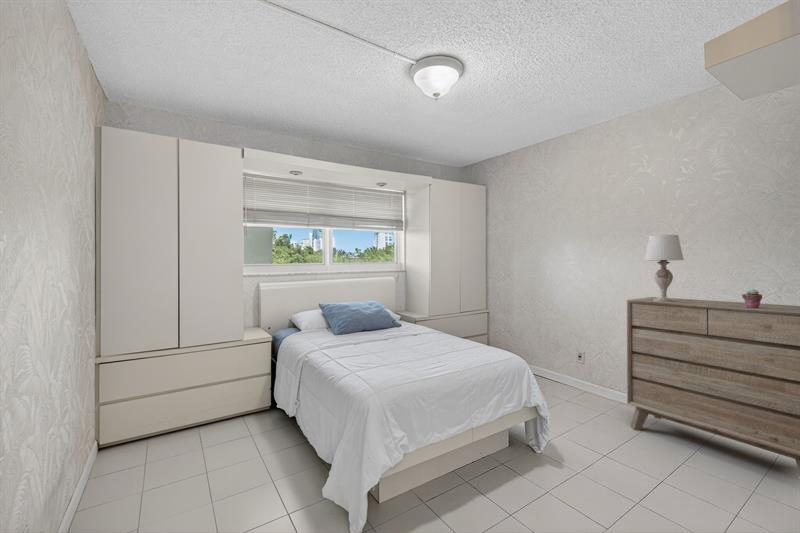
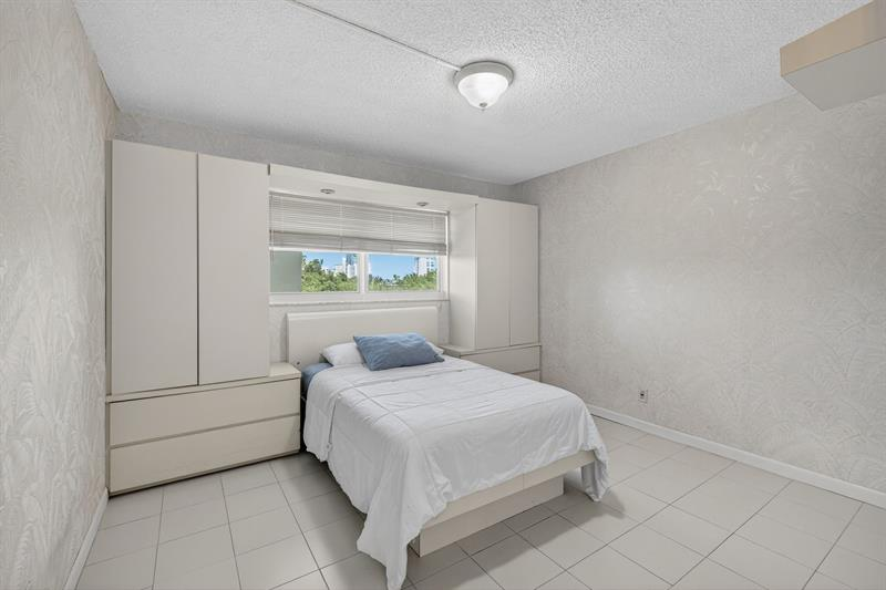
- dresser [626,296,800,476]
- table lamp [644,234,685,302]
- potted succulent [741,288,763,308]
